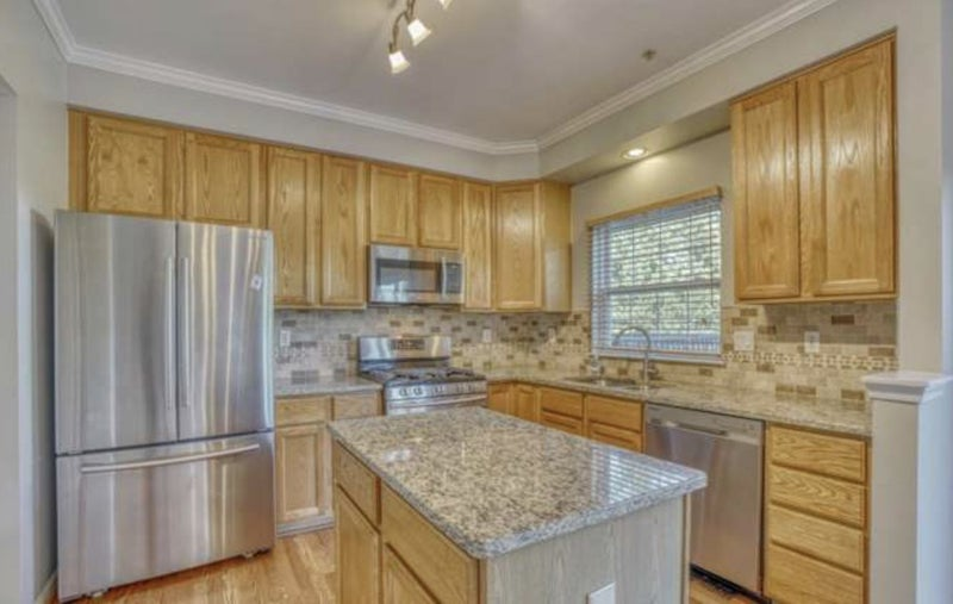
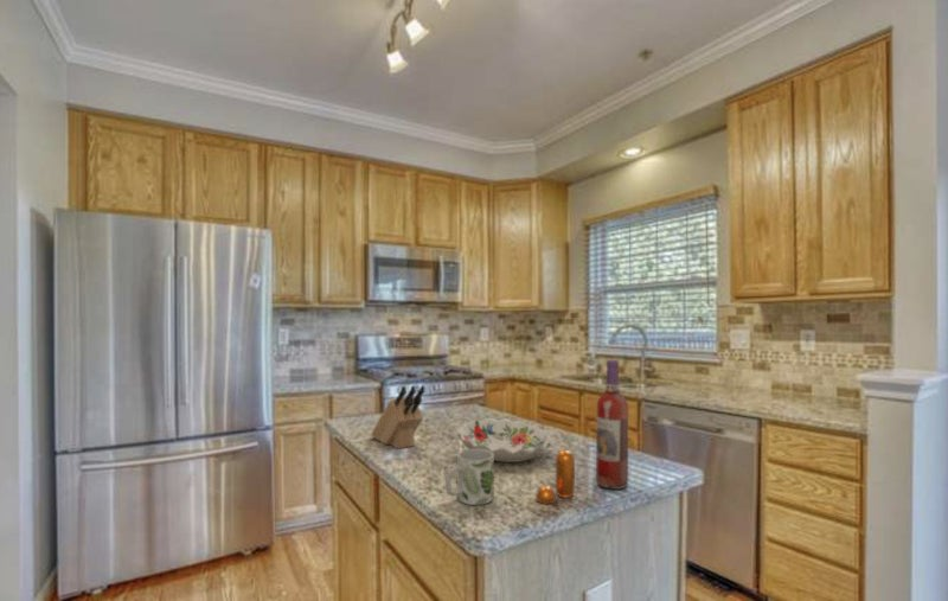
+ knife block [370,384,427,449]
+ mug [444,448,495,506]
+ pepper shaker [534,449,576,505]
+ decorative bowl [456,417,553,463]
+ wine bottle [595,358,629,491]
